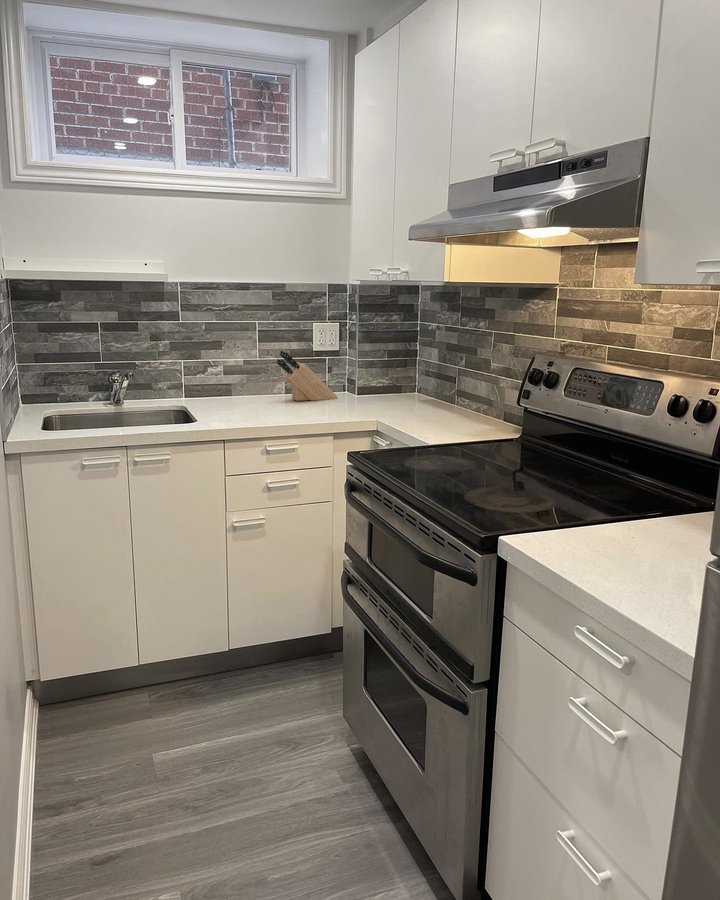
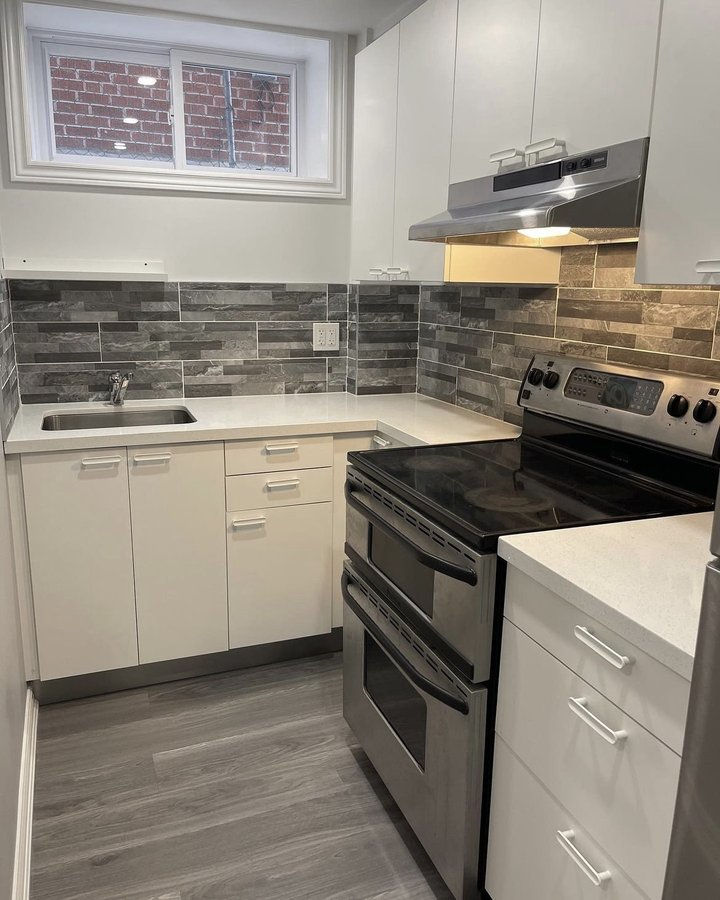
- knife block [276,349,338,402]
